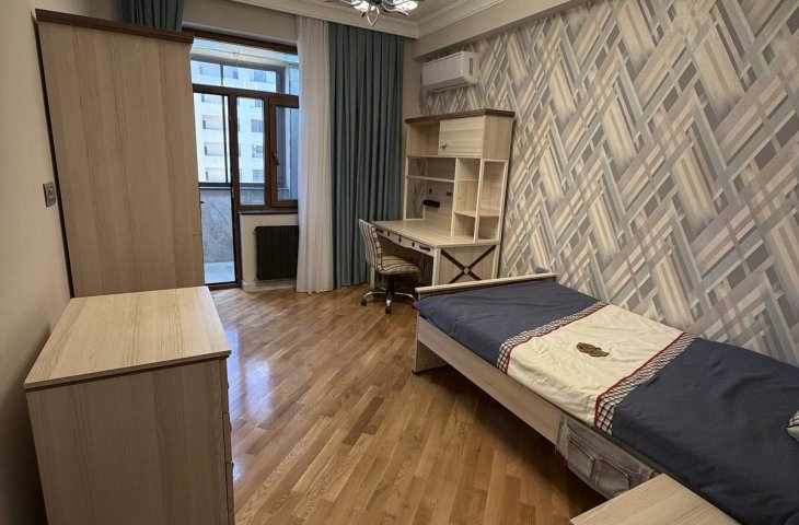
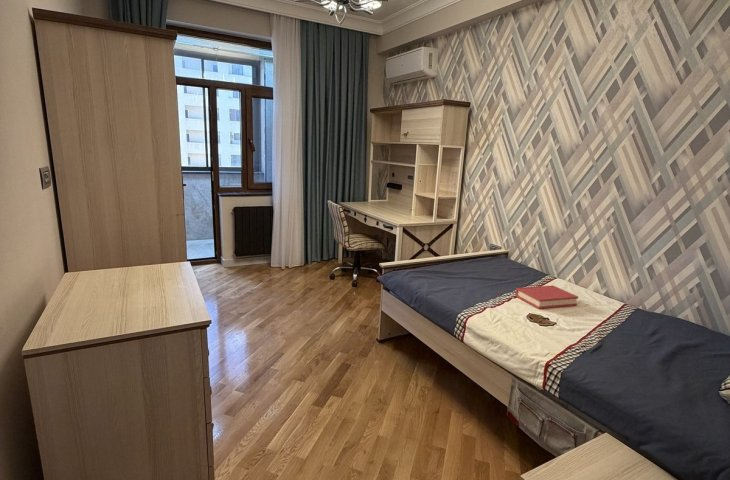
+ hardback book [514,285,579,310]
